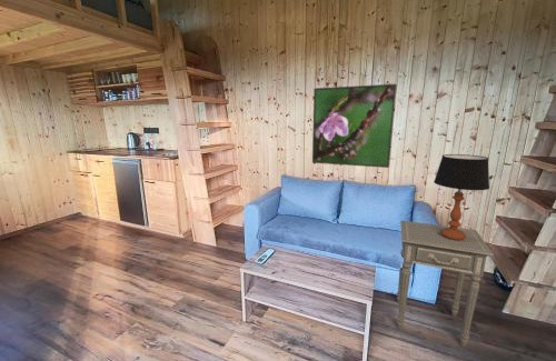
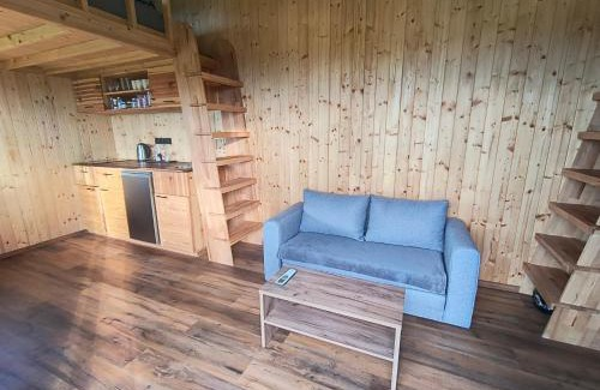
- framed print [311,83,397,169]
- side table [396,220,495,348]
- table lamp [433,153,490,240]
